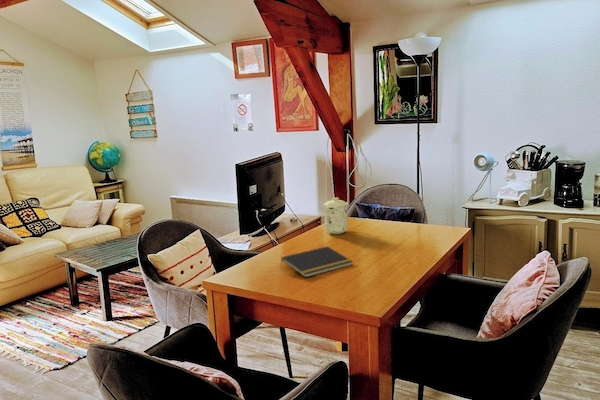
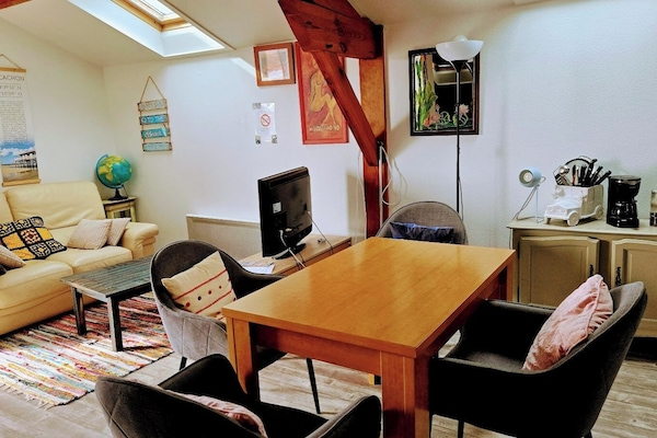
- notepad [280,245,354,278]
- mug [322,197,349,235]
